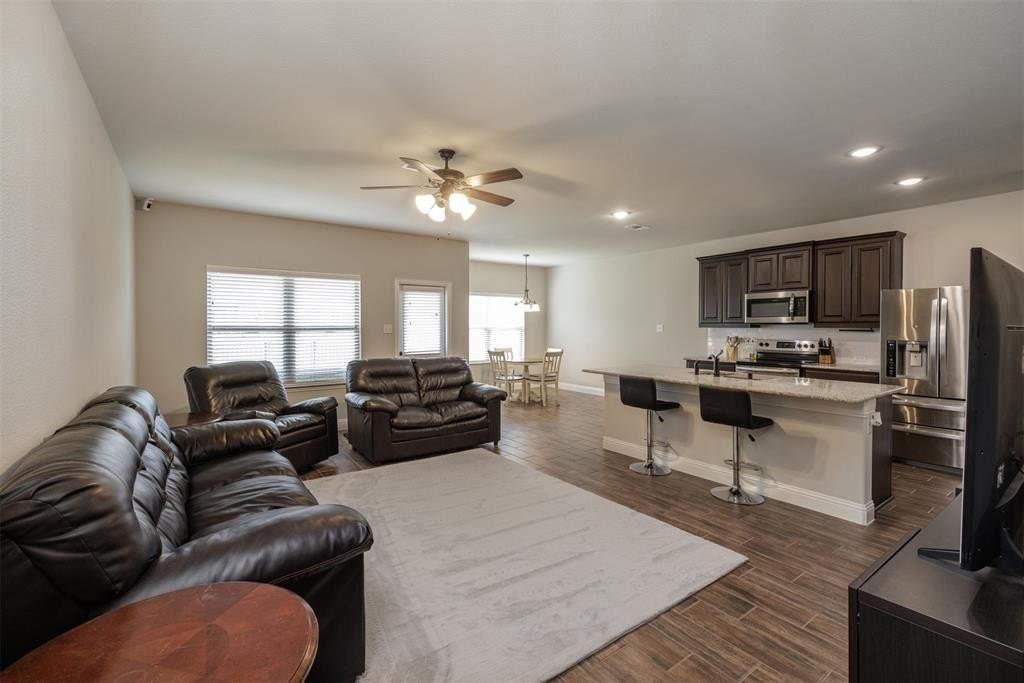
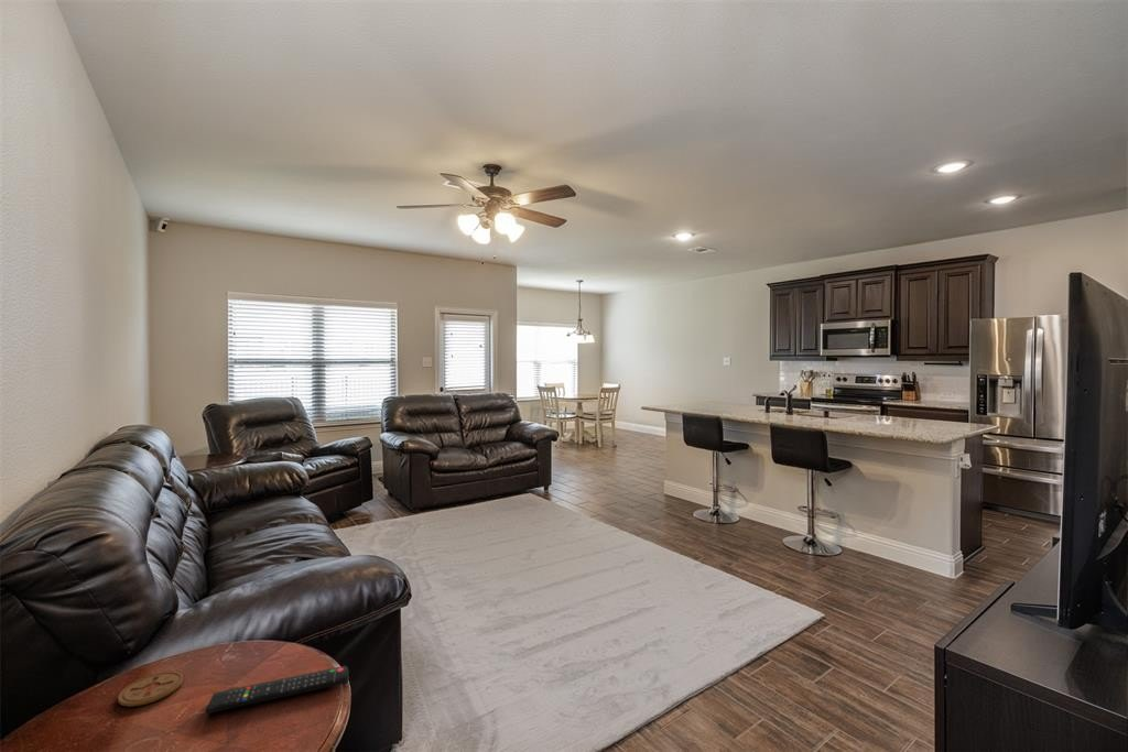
+ remote control [205,665,350,715]
+ coaster [117,671,184,708]
